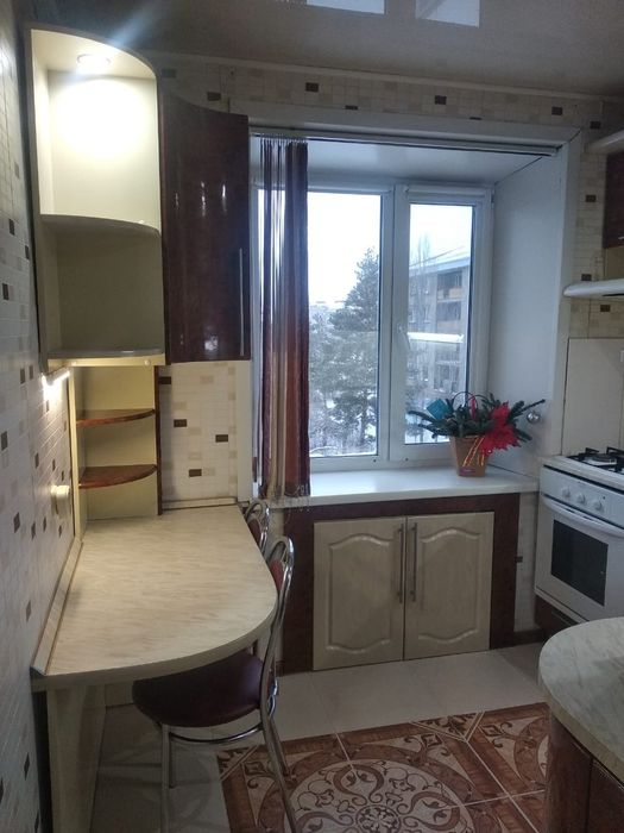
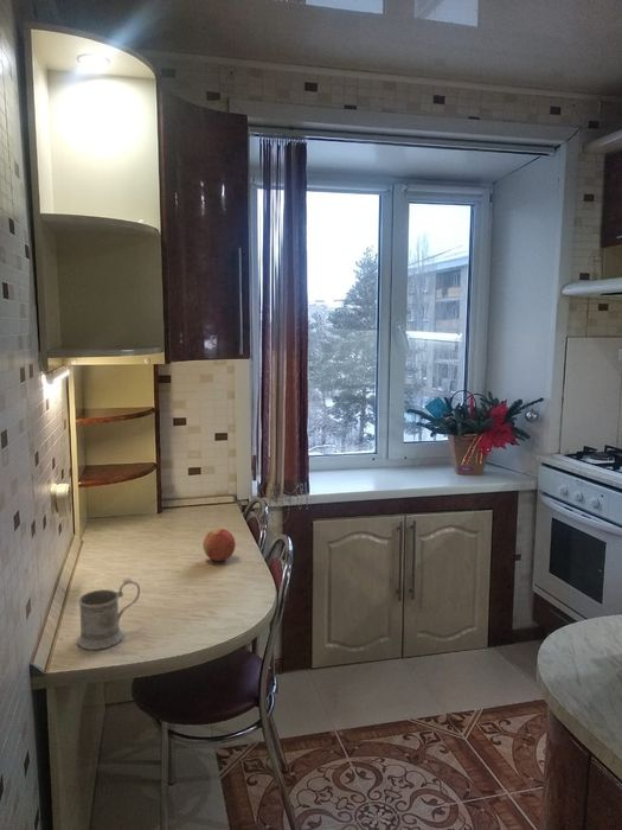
+ mug [76,577,141,651]
+ apple [201,528,237,562]
